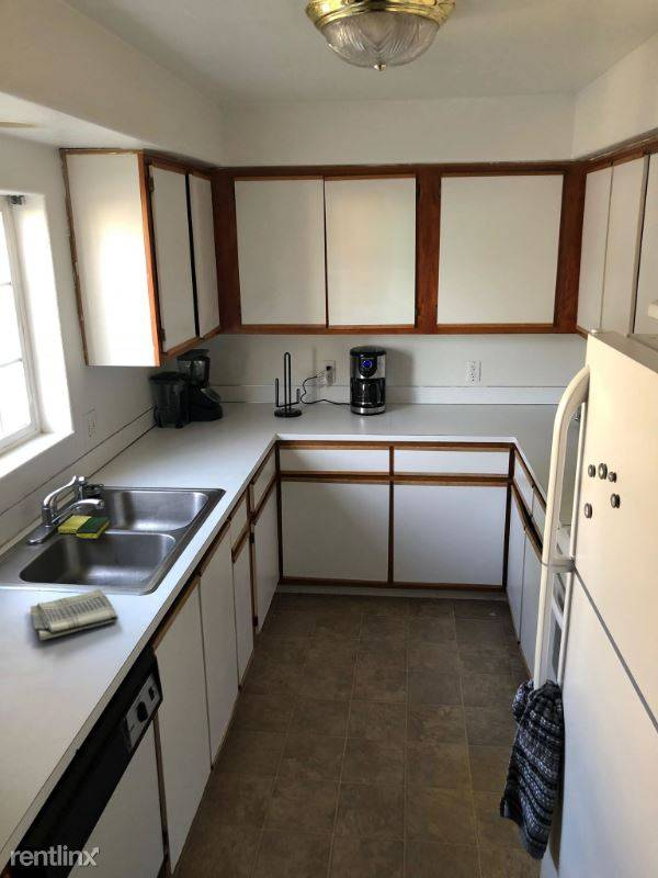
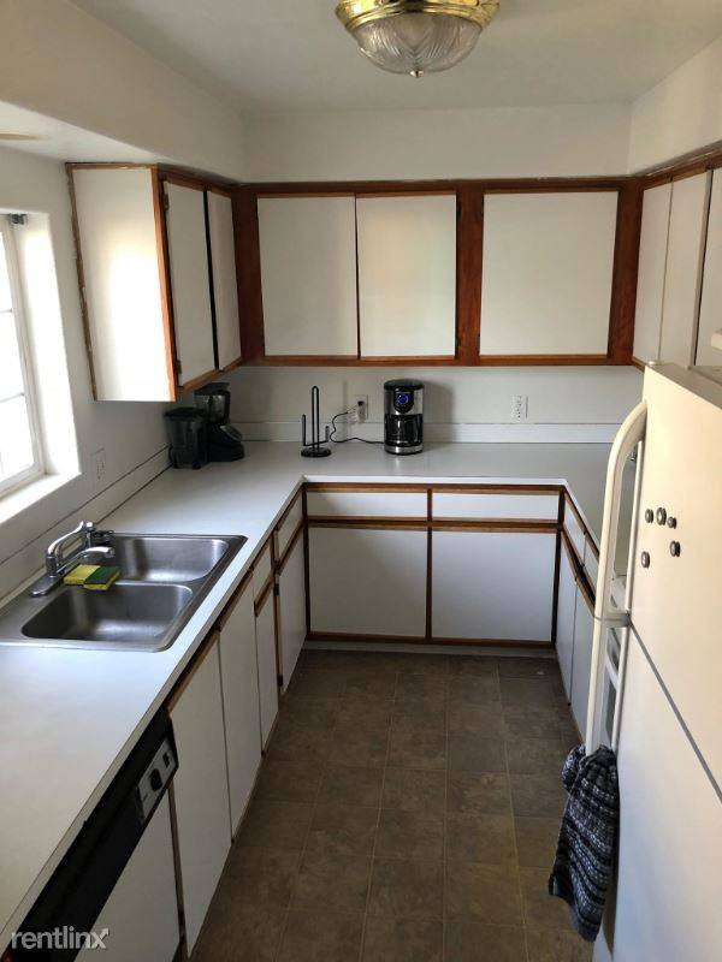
- dish towel [30,588,120,641]
